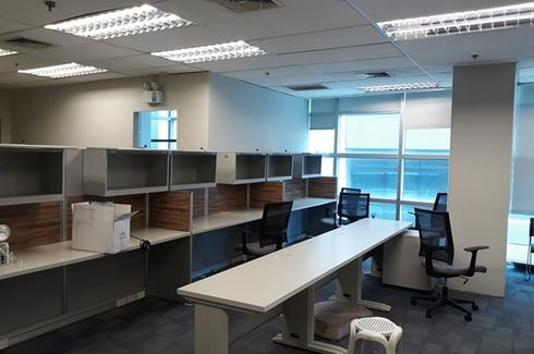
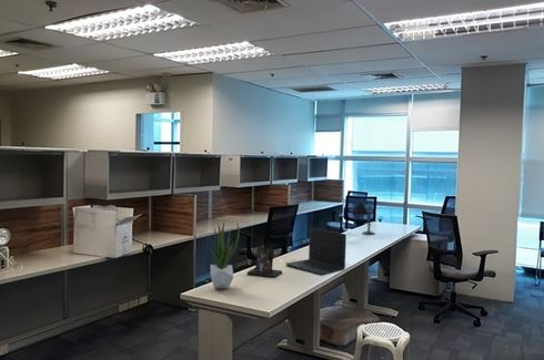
+ photo frame [246,246,283,279]
+ potted plant [209,222,241,290]
+ desk lamp [350,196,376,236]
+ laptop [285,226,347,277]
